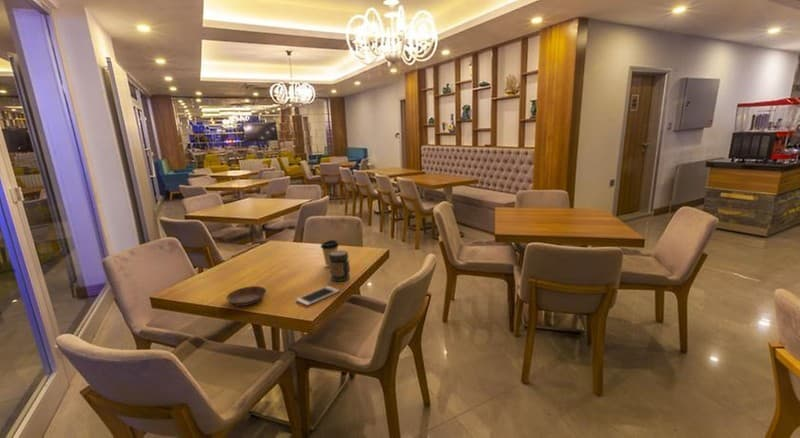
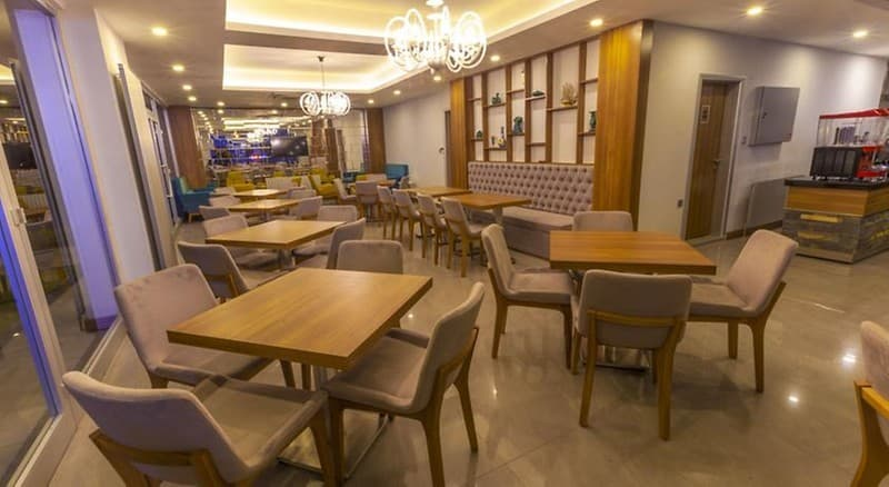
- jar [329,249,351,282]
- saucer [225,285,267,307]
- coffee cup [320,239,340,268]
- cell phone [295,285,341,307]
